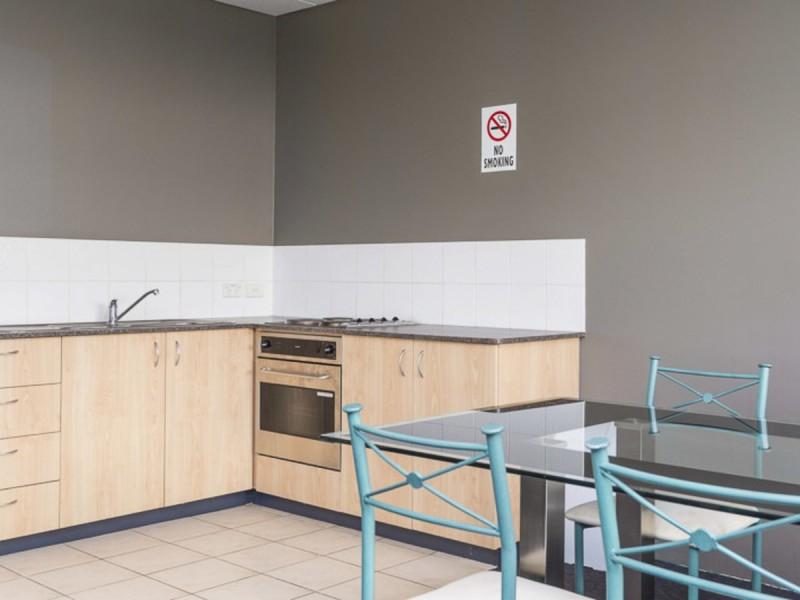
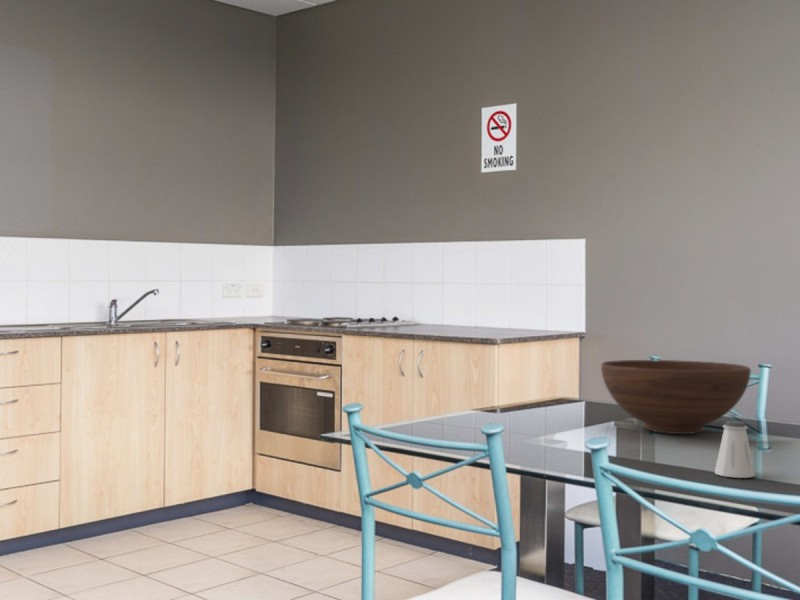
+ saltshaker [714,420,756,479]
+ fruit bowl [600,359,752,435]
